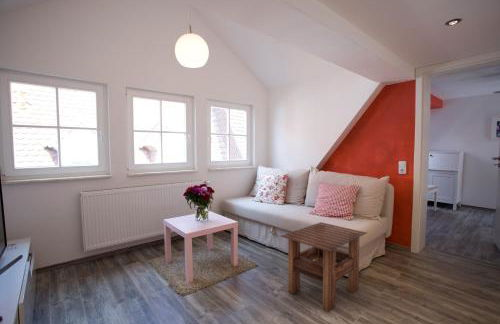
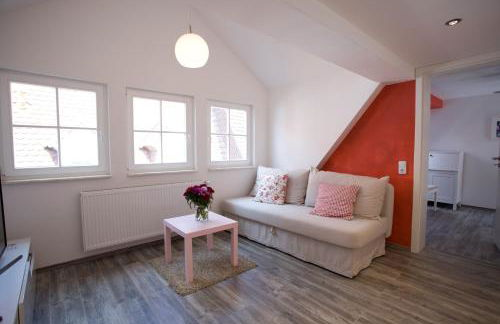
- side table [280,221,368,313]
